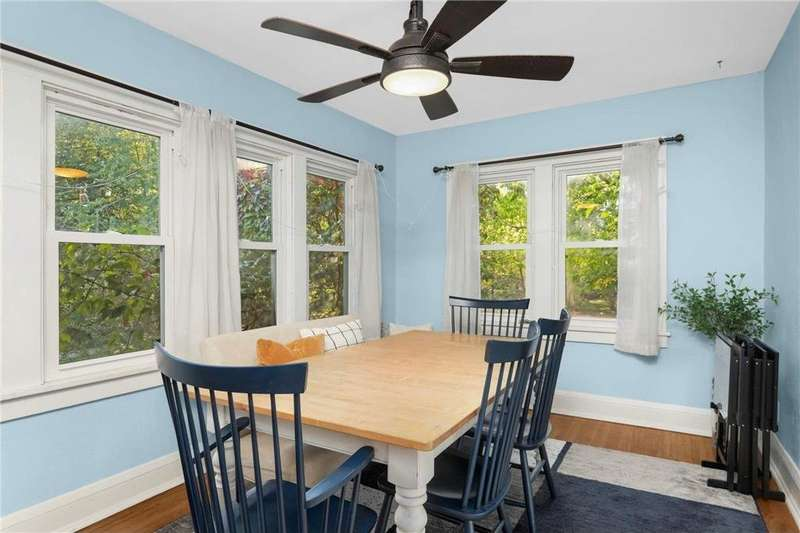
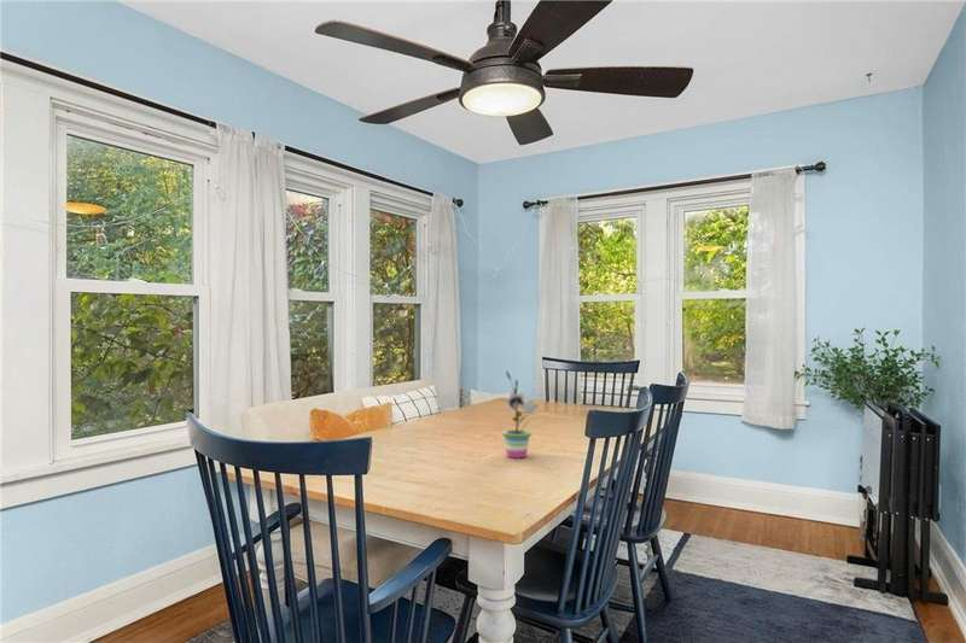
+ potted plant [501,369,542,460]
